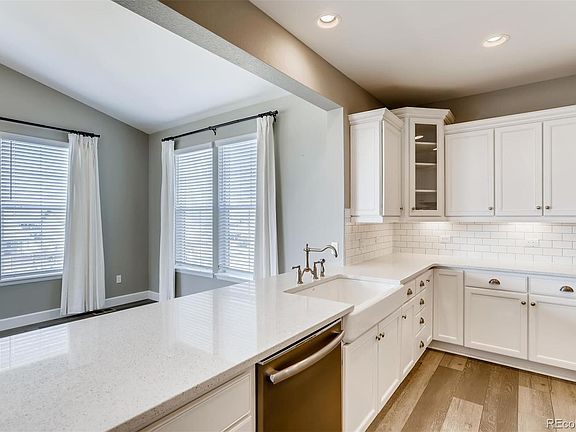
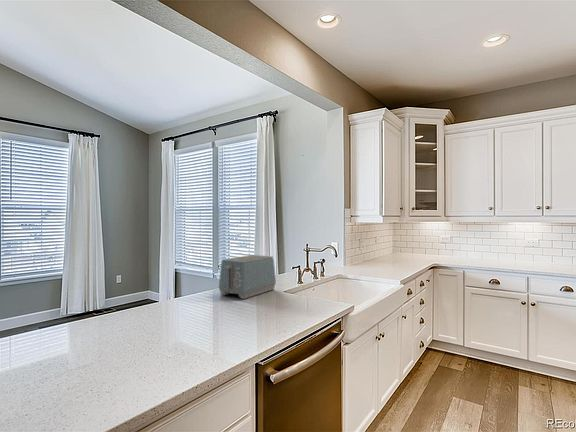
+ toaster [218,254,277,300]
